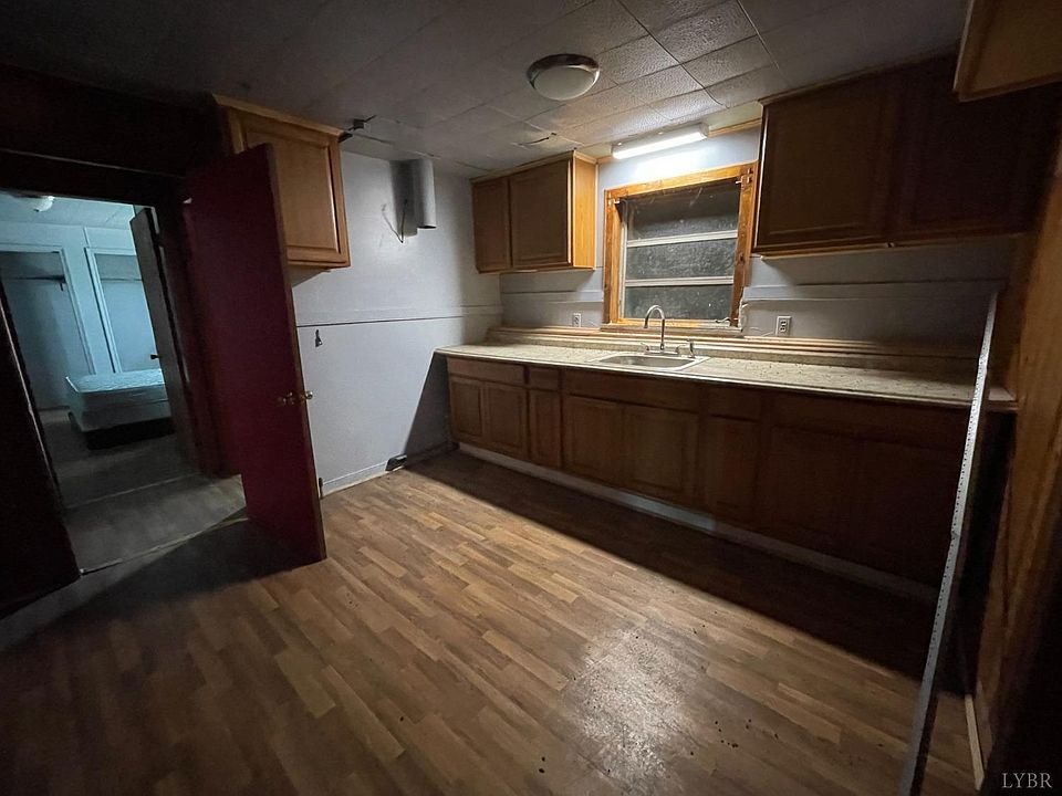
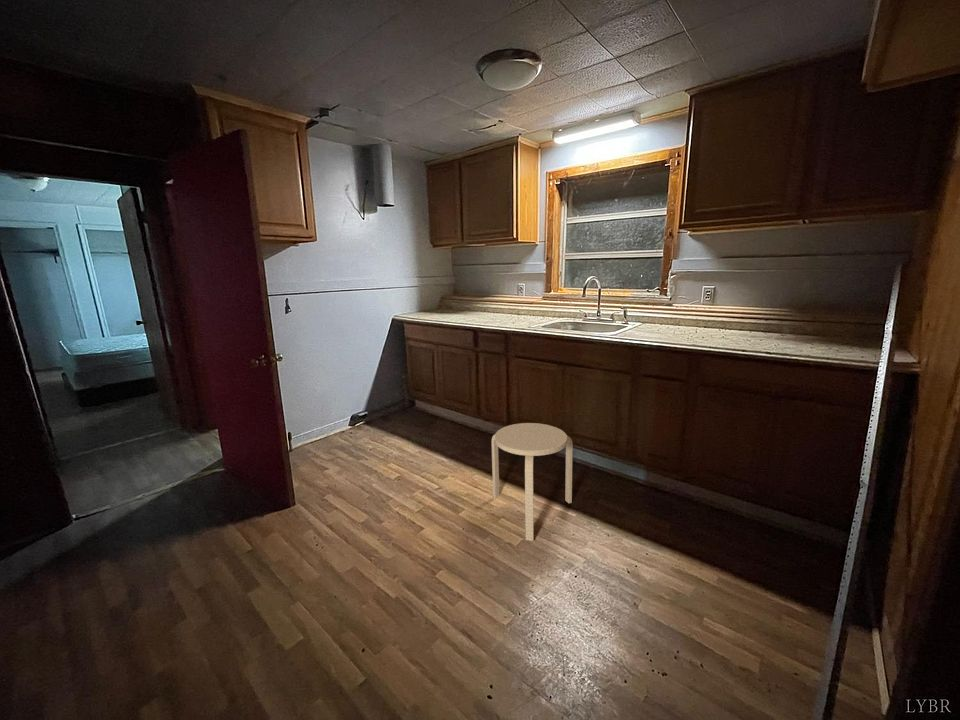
+ stool [491,422,574,542]
